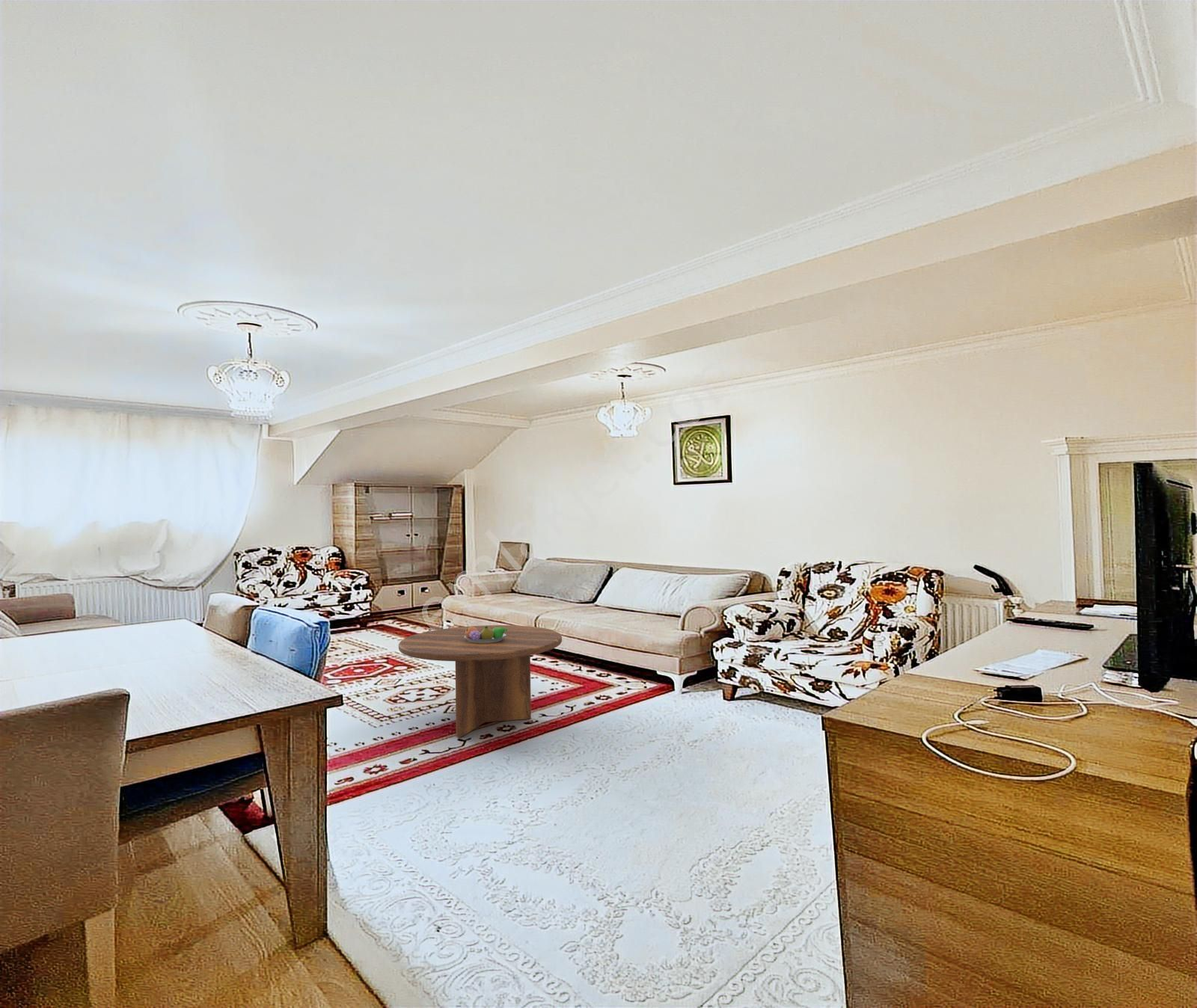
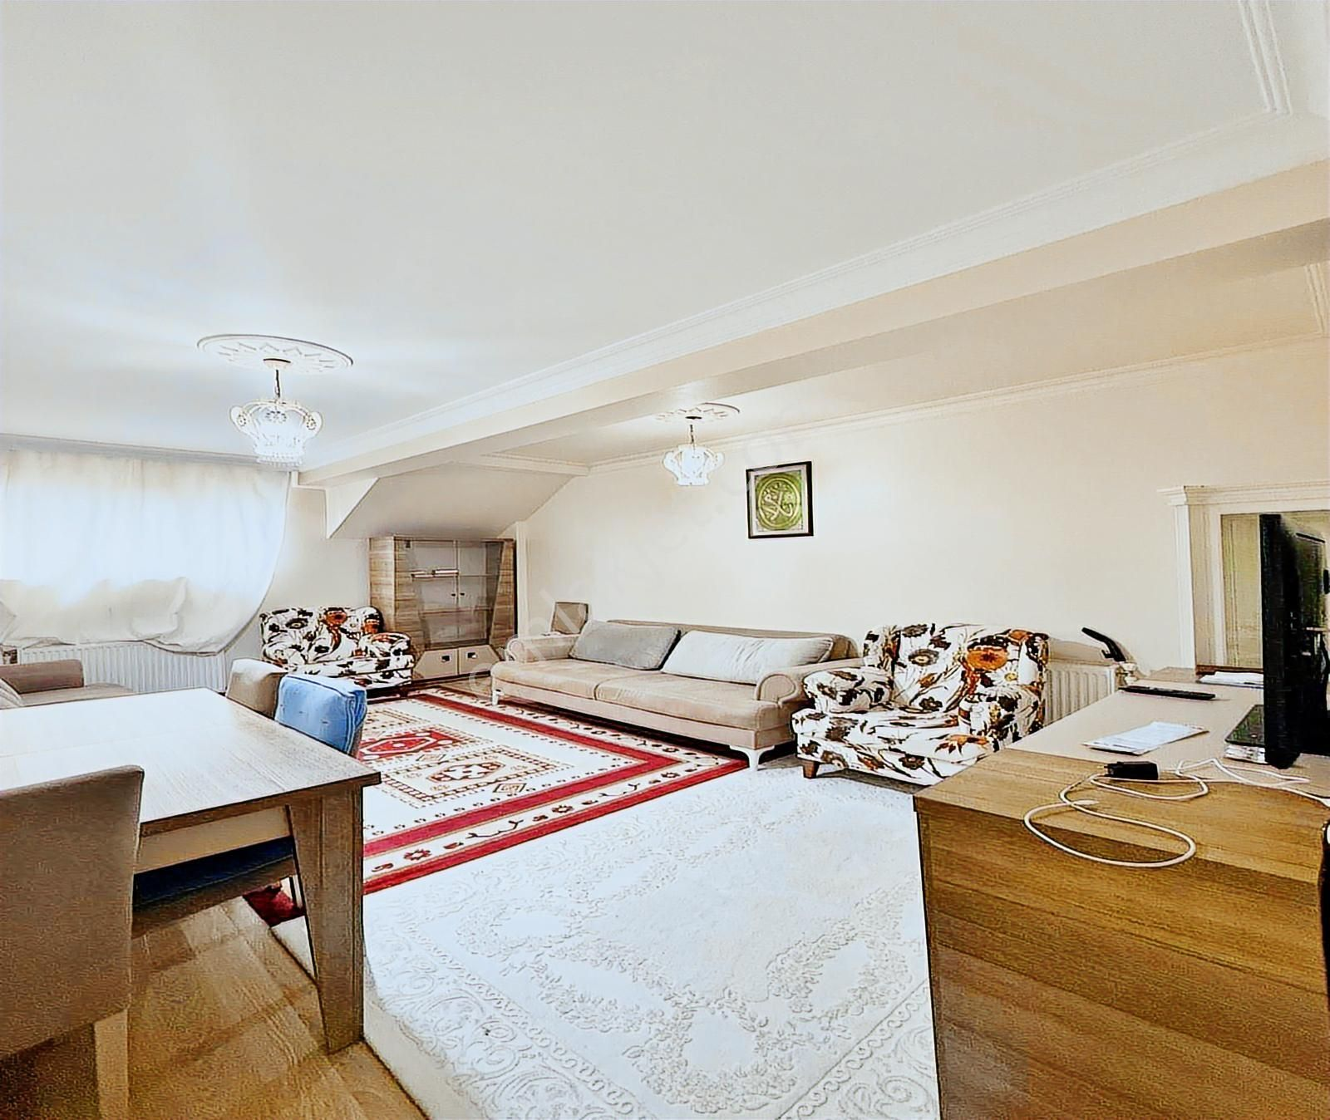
- coffee table [398,624,563,737]
- fruit bowl [464,626,507,643]
